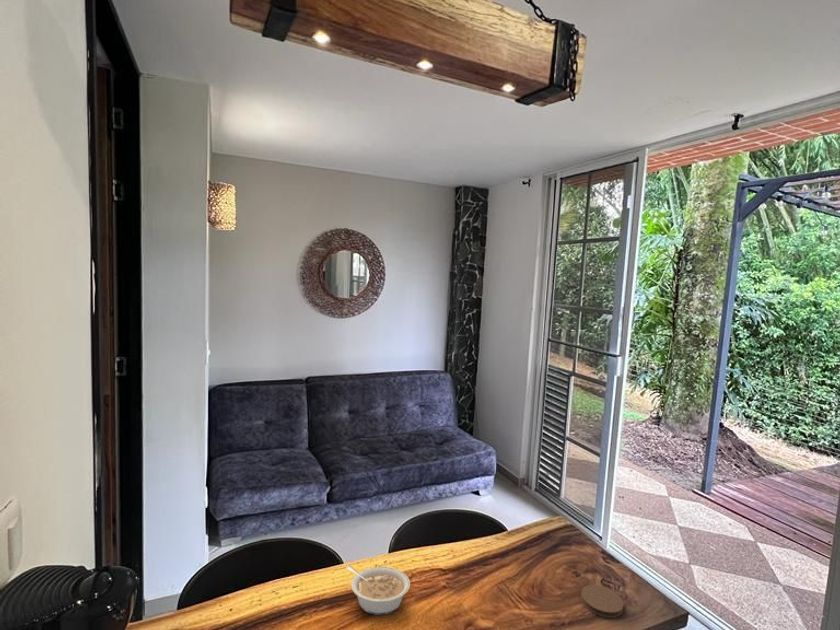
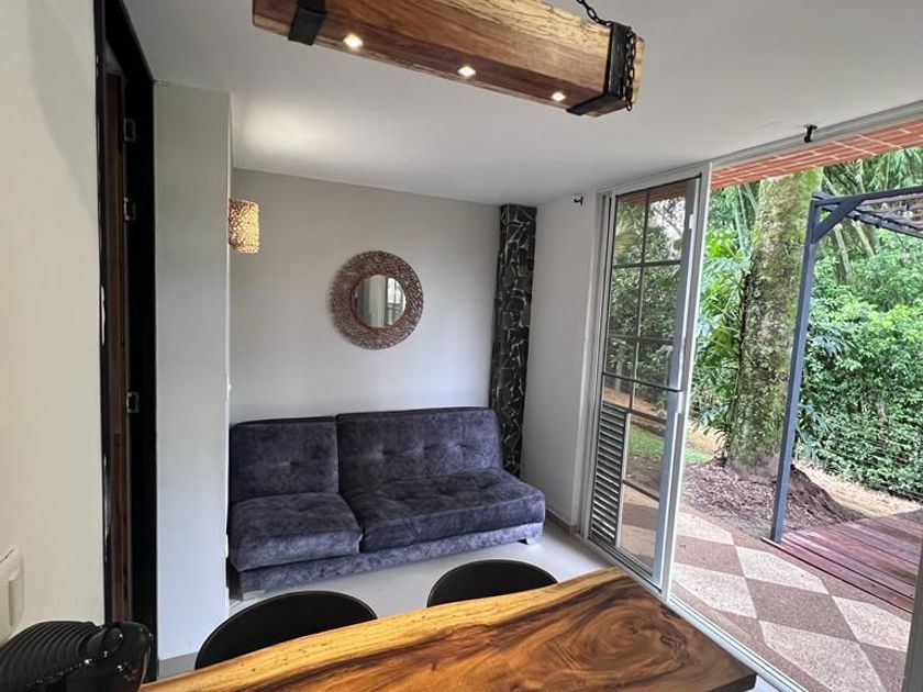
- legume [346,564,411,616]
- coaster [580,584,625,619]
